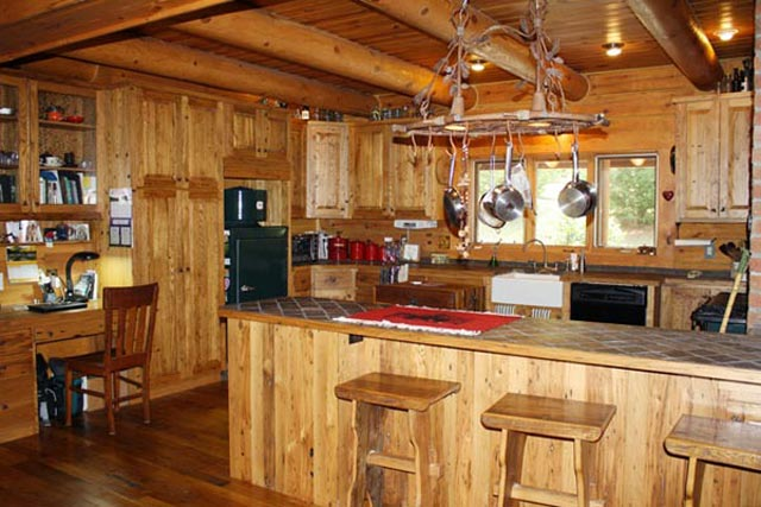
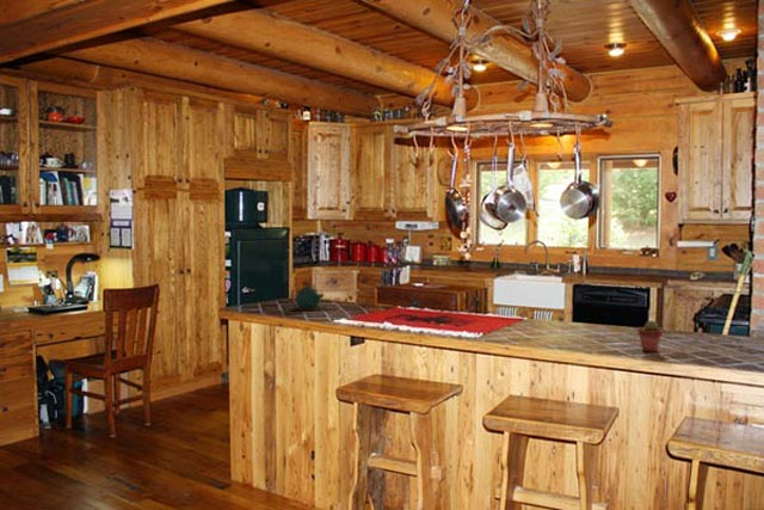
+ teapot [290,281,326,313]
+ potted succulent [637,319,664,352]
